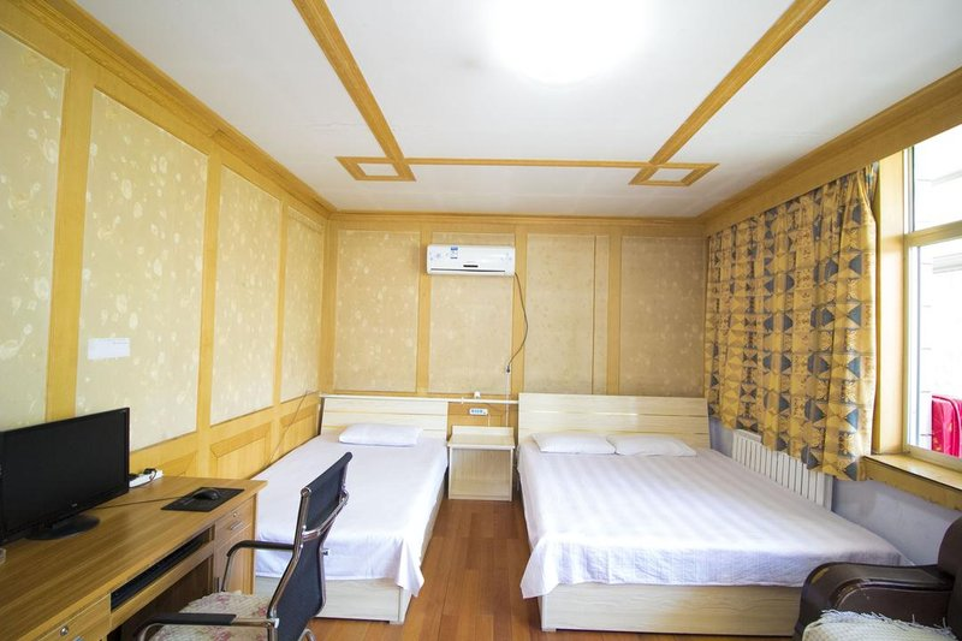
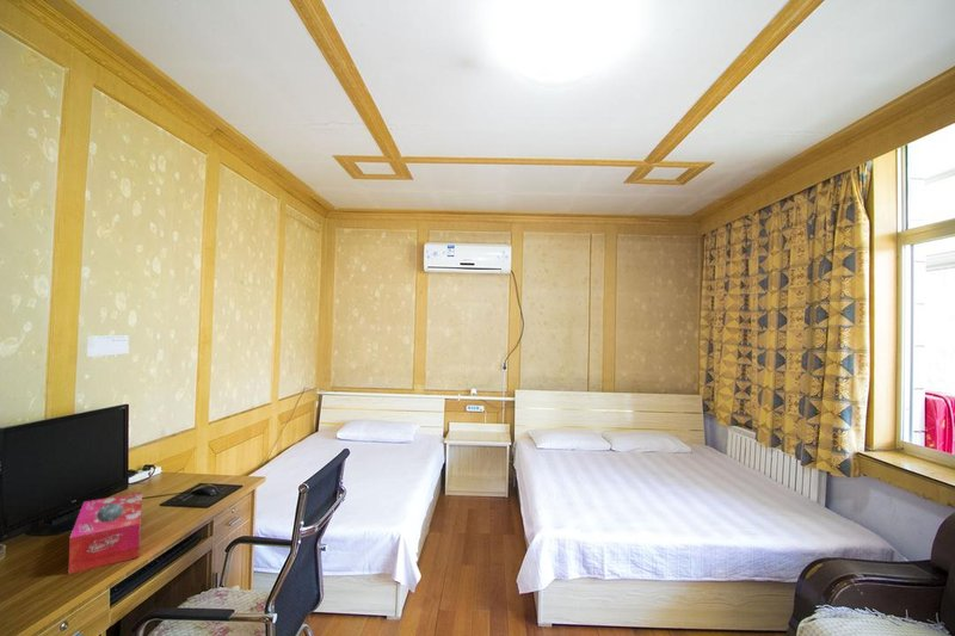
+ tissue box [67,490,143,575]
